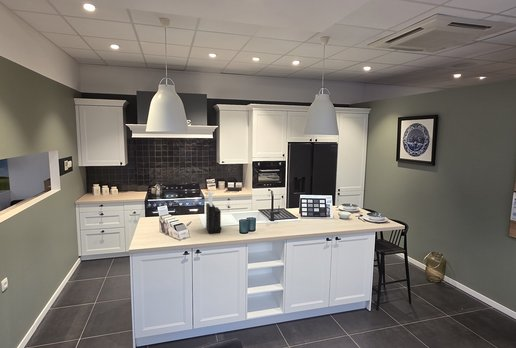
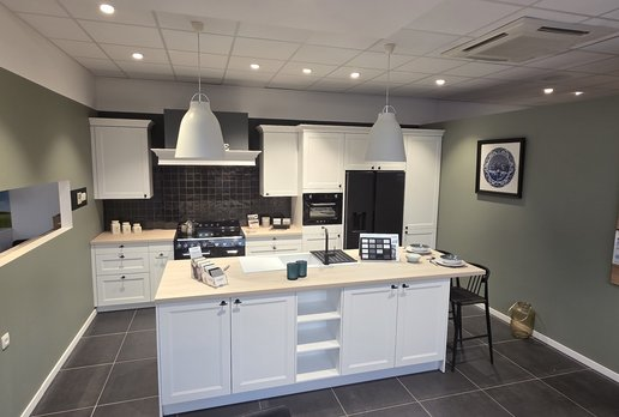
- knife block [205,190,223,234]
